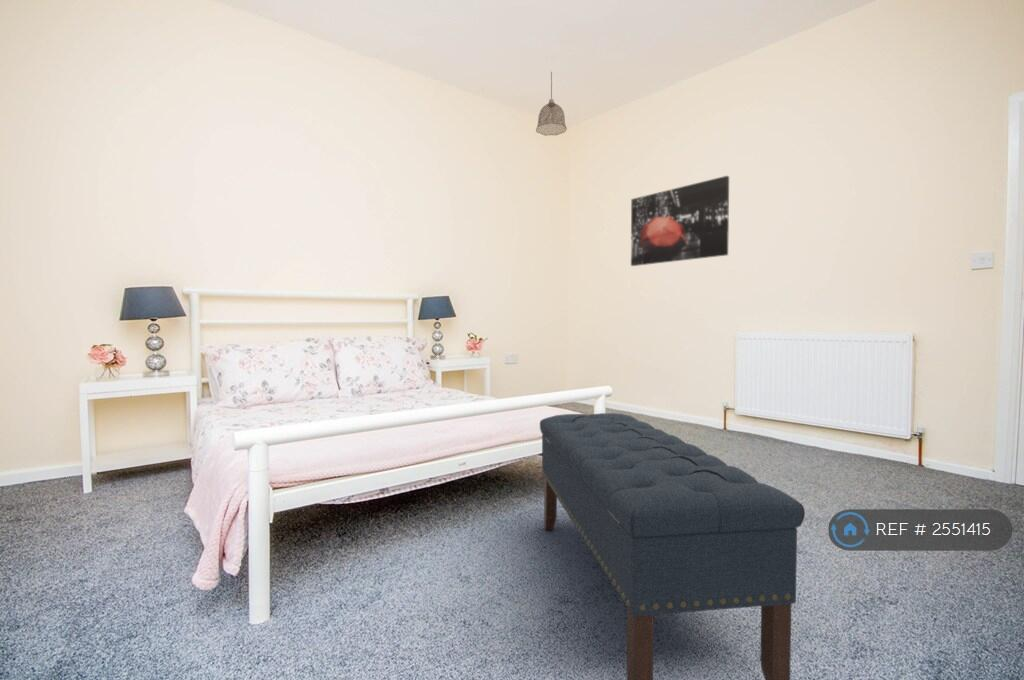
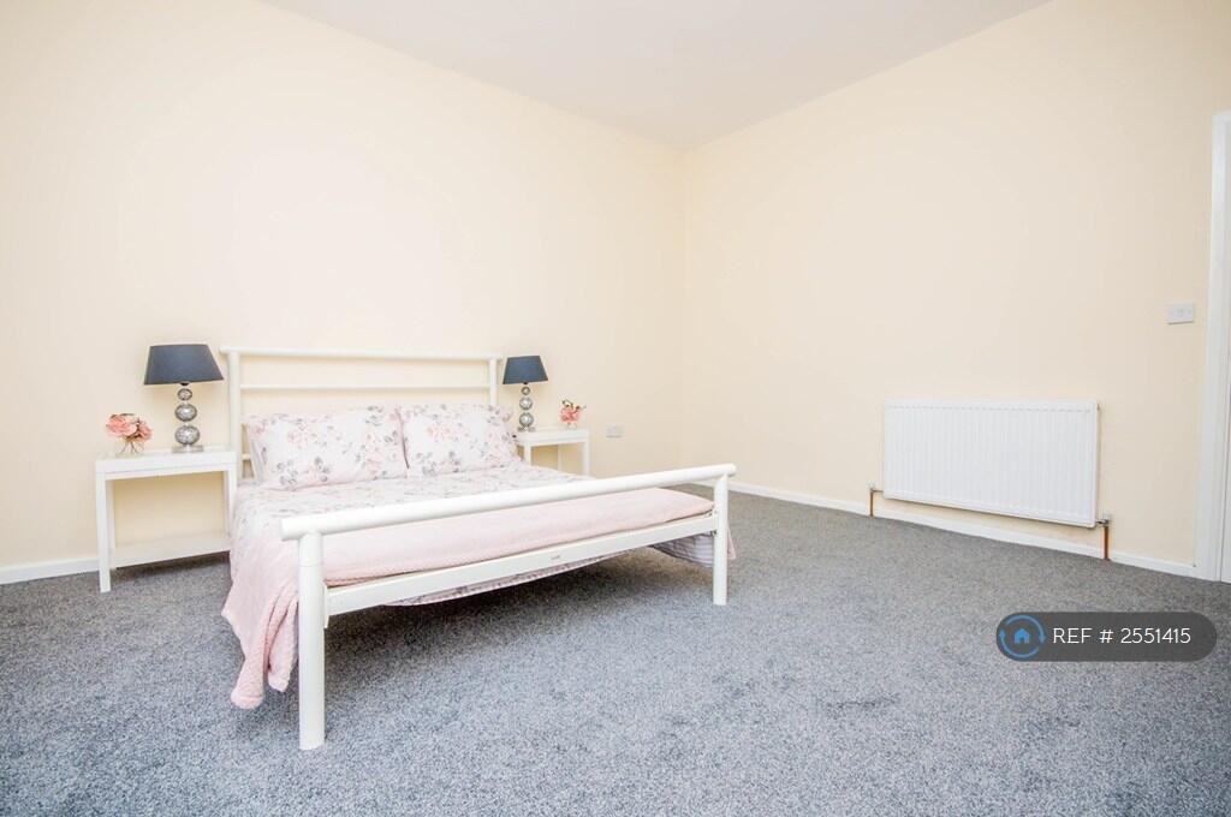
- pendant lamp [535,71,568,136]
- bench [539,412,806,680]
- wall art [630,175,730,267]
